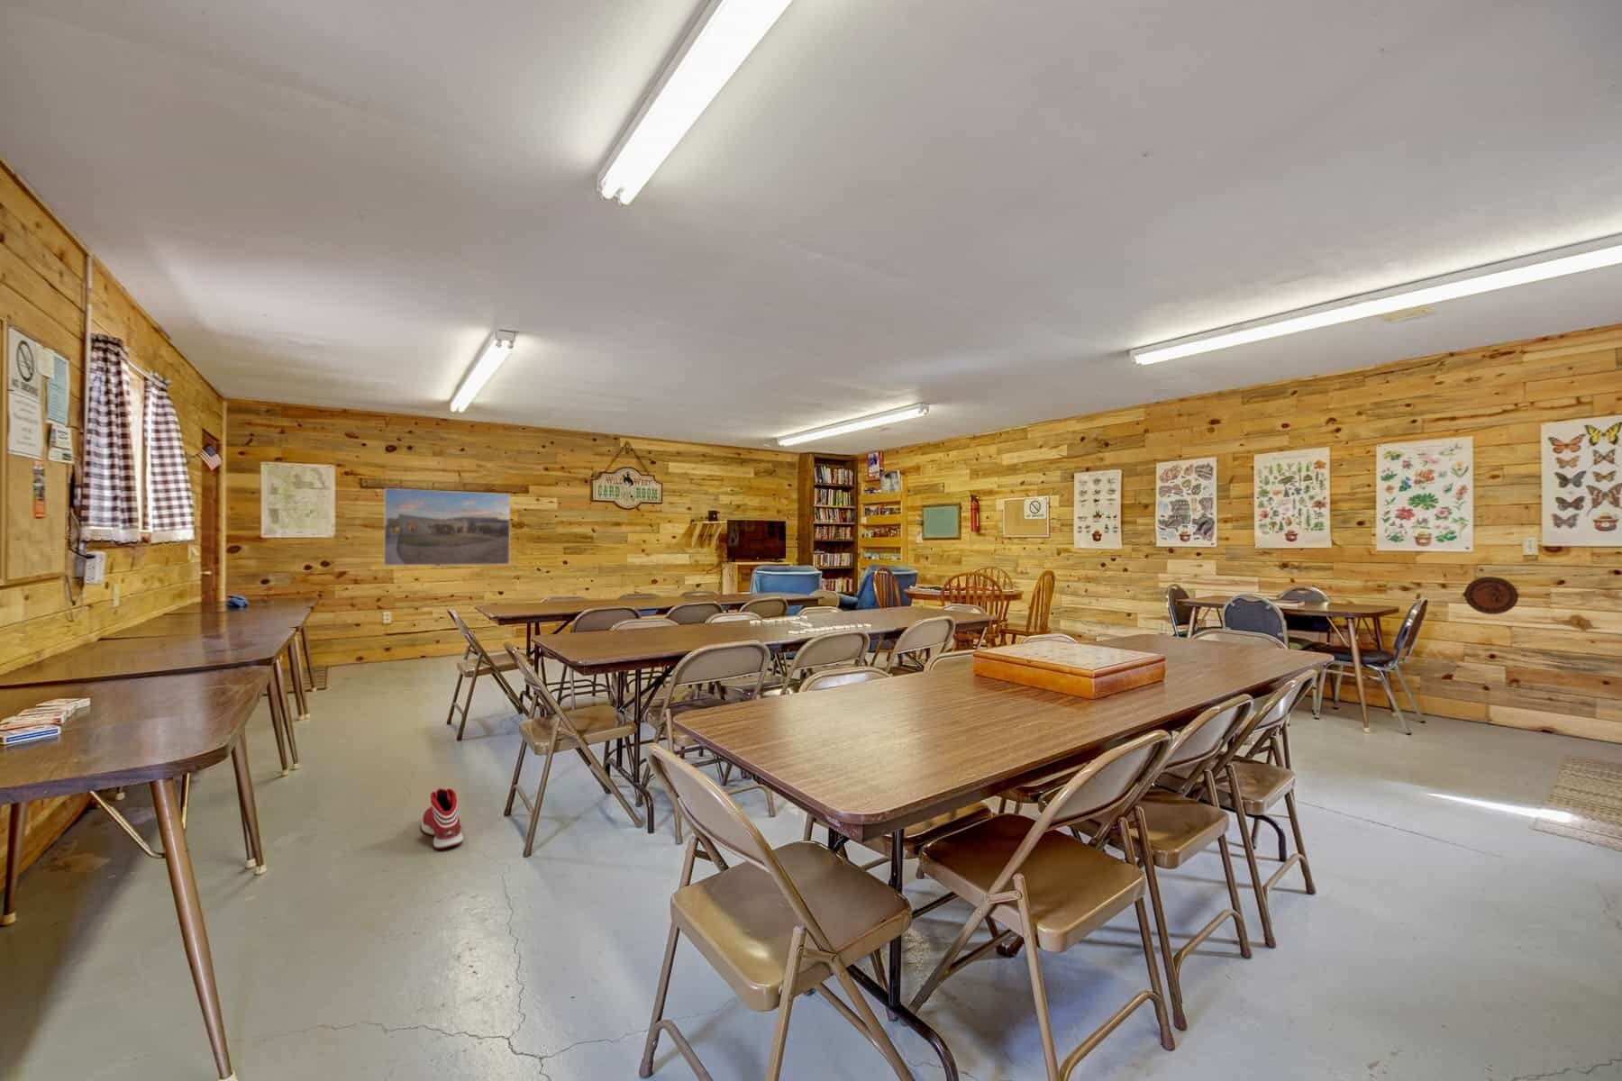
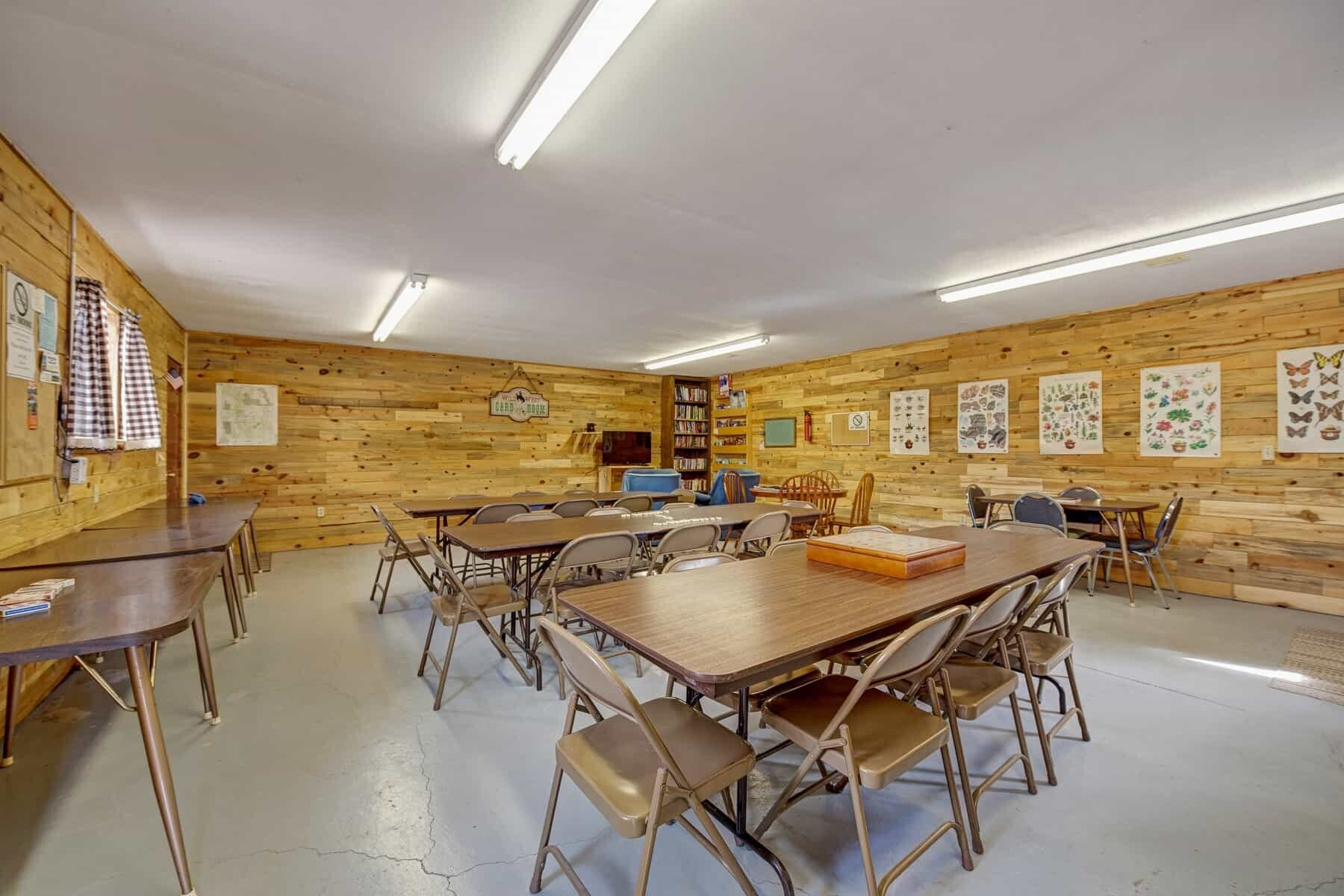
- sneaker [420,788,465,849]
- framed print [383,487,510,567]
- decorative plate [1464,575,1519,615]
